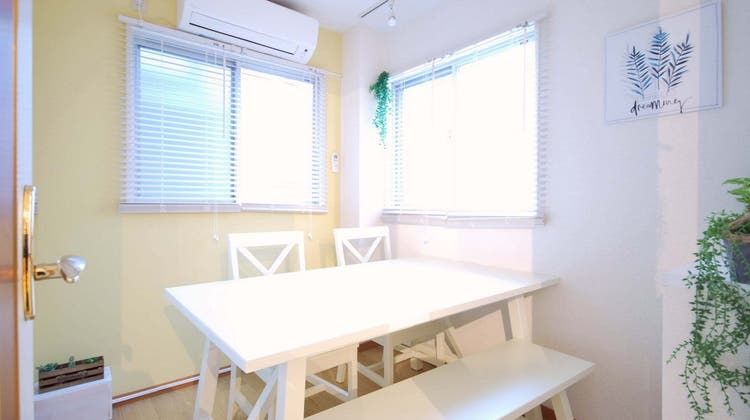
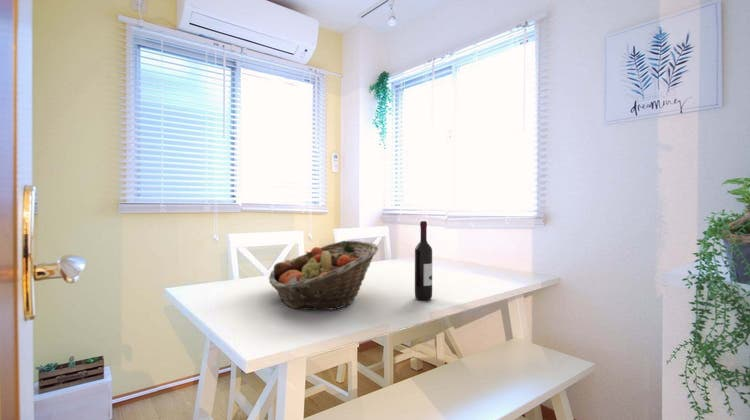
+ wine bottle [414,220,433,301]
+ fruit basket [268,240,379,311]
